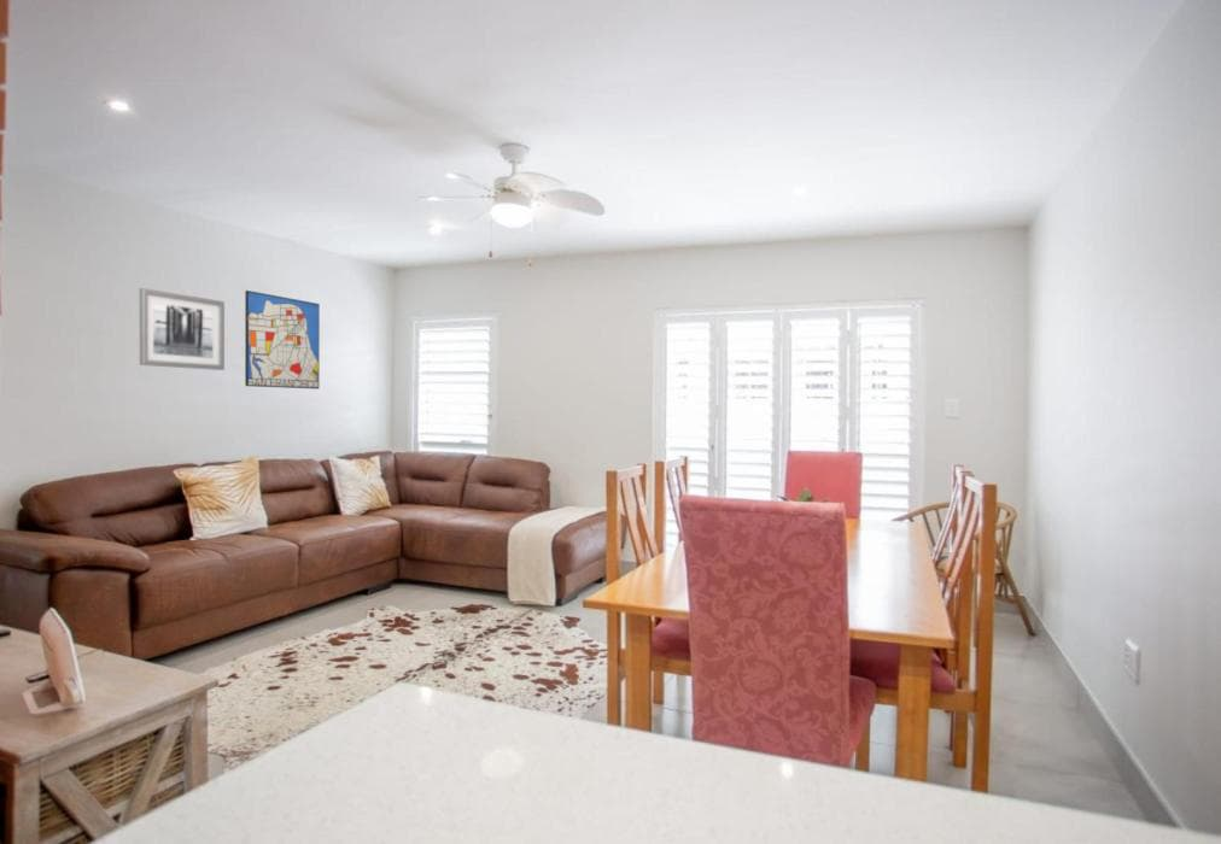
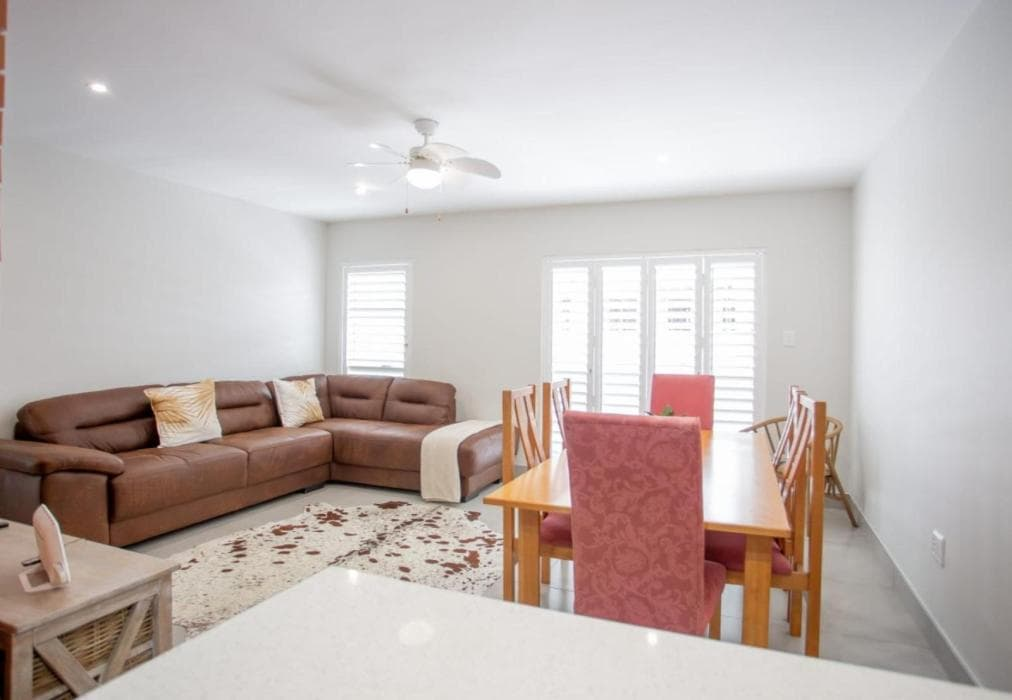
- wall art [139,287,226,371]
- wall art [244,289,321,391]
